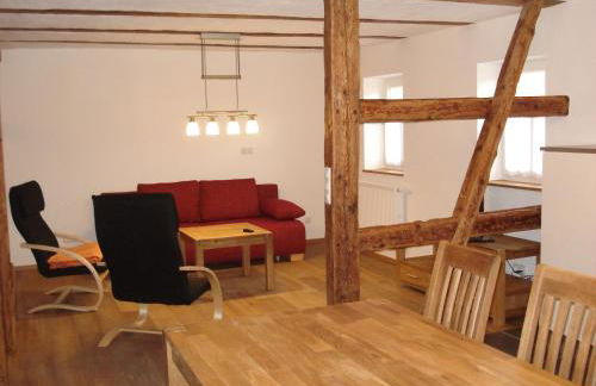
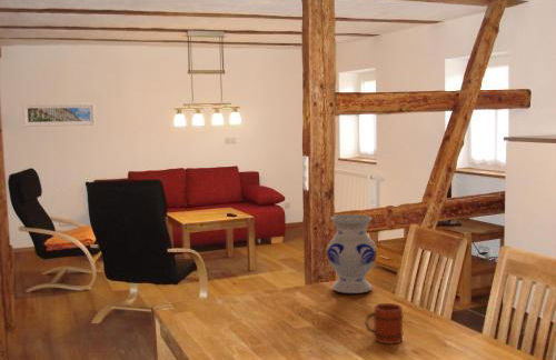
+ vase [325,213,378,294]
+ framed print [21,102,97,128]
+ mug [365,302,404,344]
